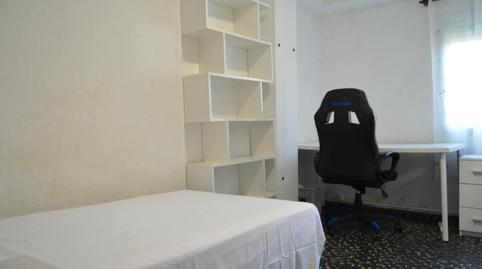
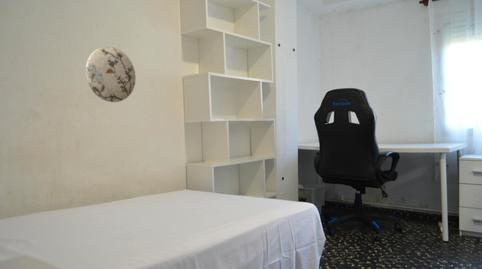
+ decorative plate [85,46,137,103]
